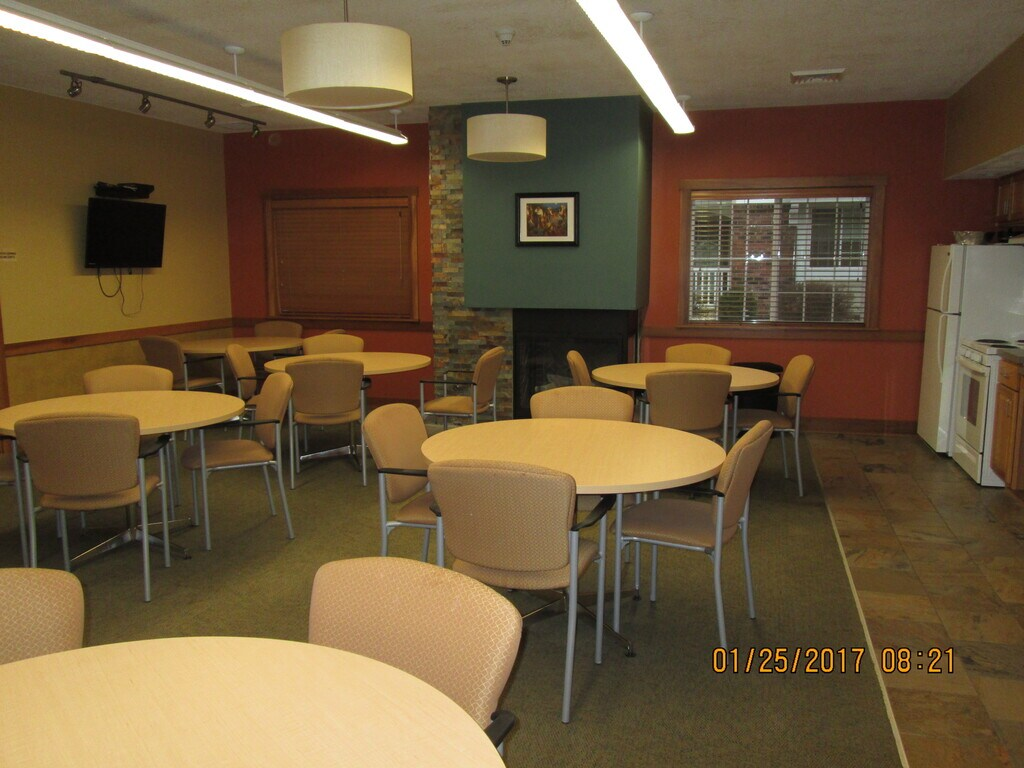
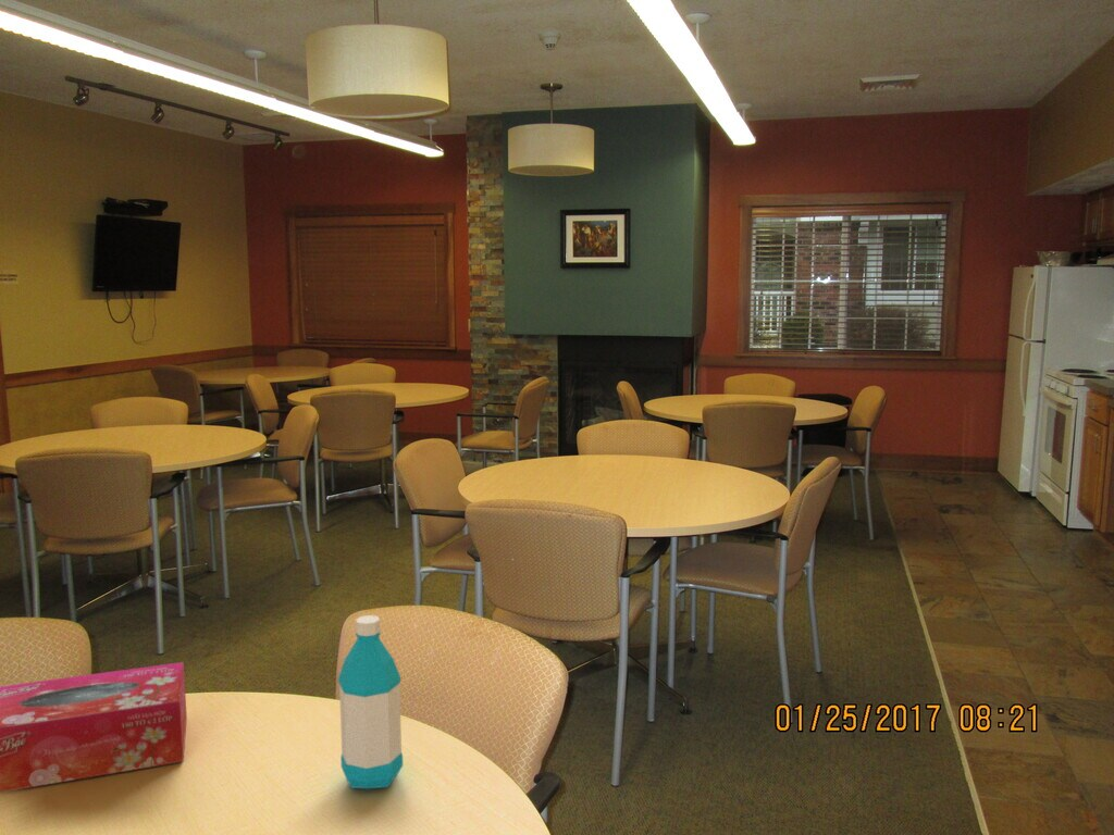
+ water bottle [337,614,404,789]
+ tissue box [0,661,188,794]
